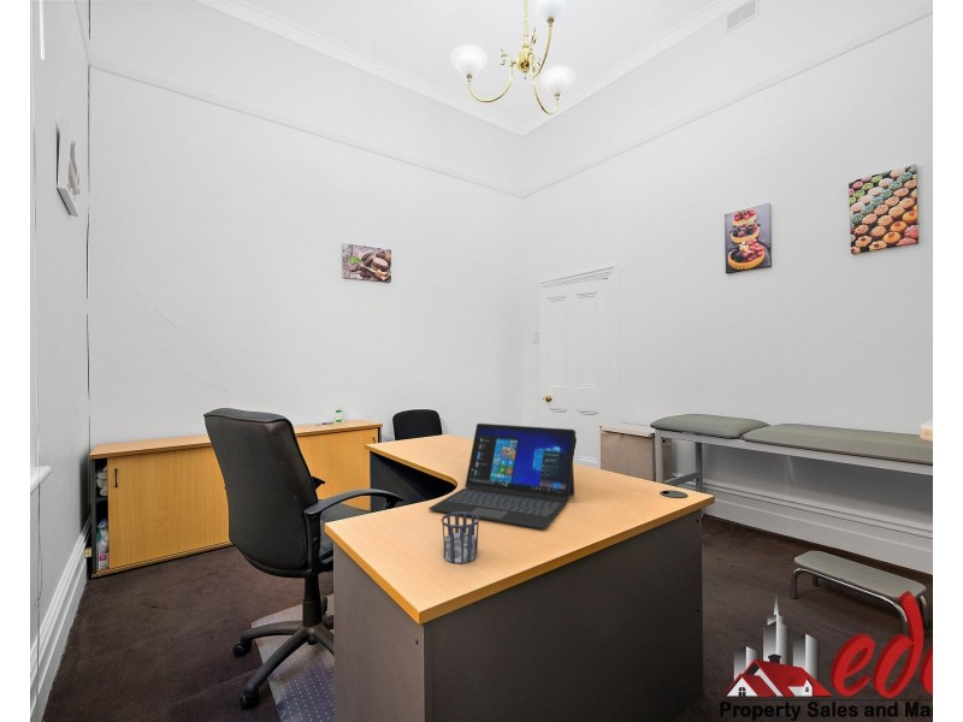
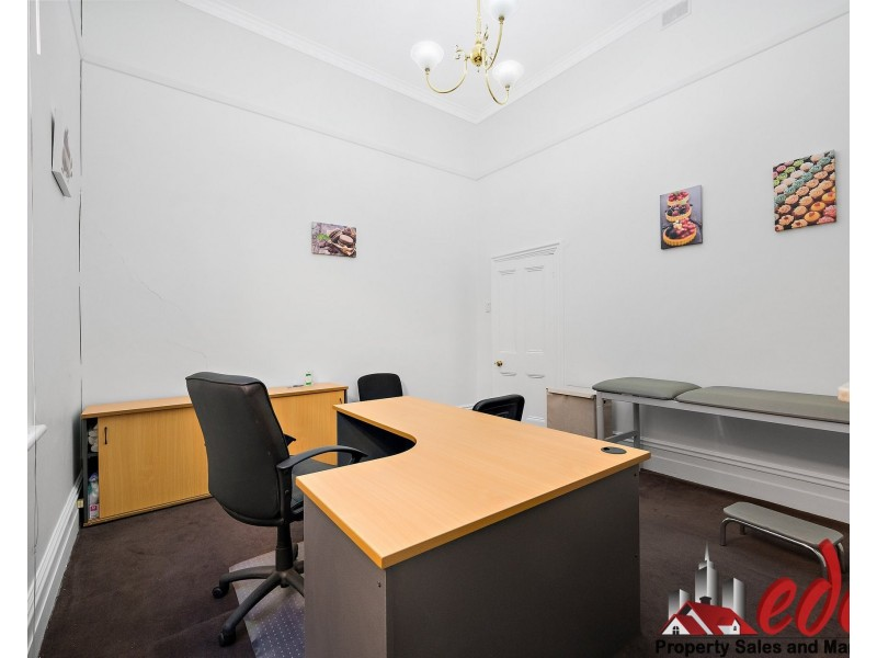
- cup [441,511,480,564]
- laptop [427,422,577,529]
